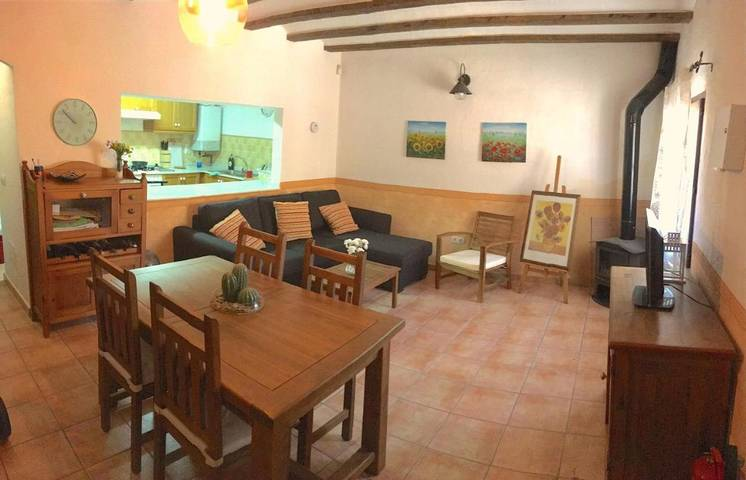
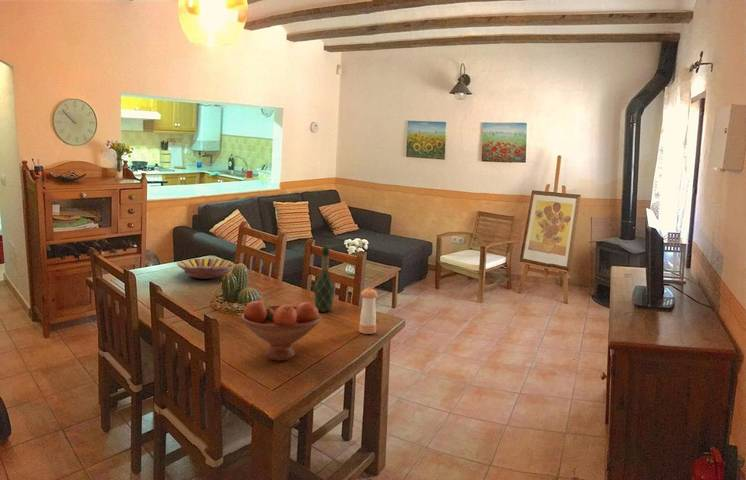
+ serving bowl [176,258,234,280]
+ fruit bowl [240,300,322,361]
+ pepper shaker [358,287,378,335]
+ wine bottle [313,246,336,313]
